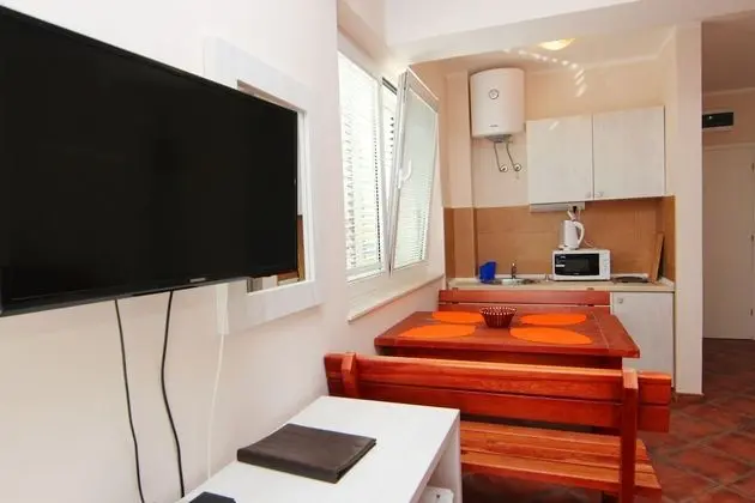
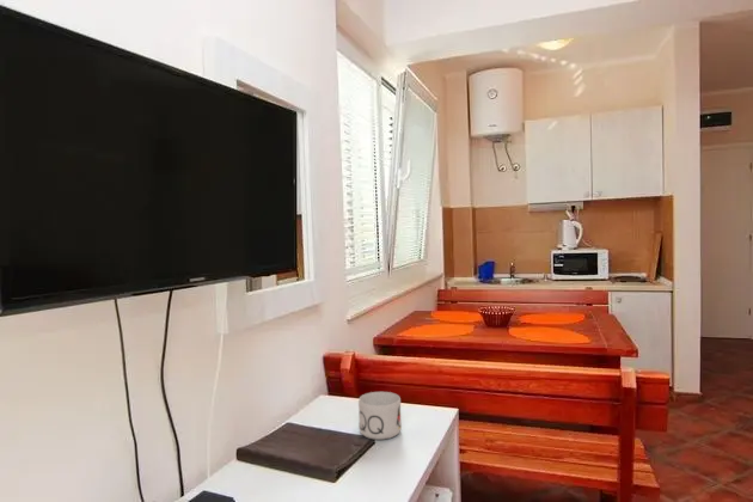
+ mug [357,391,403,441]
